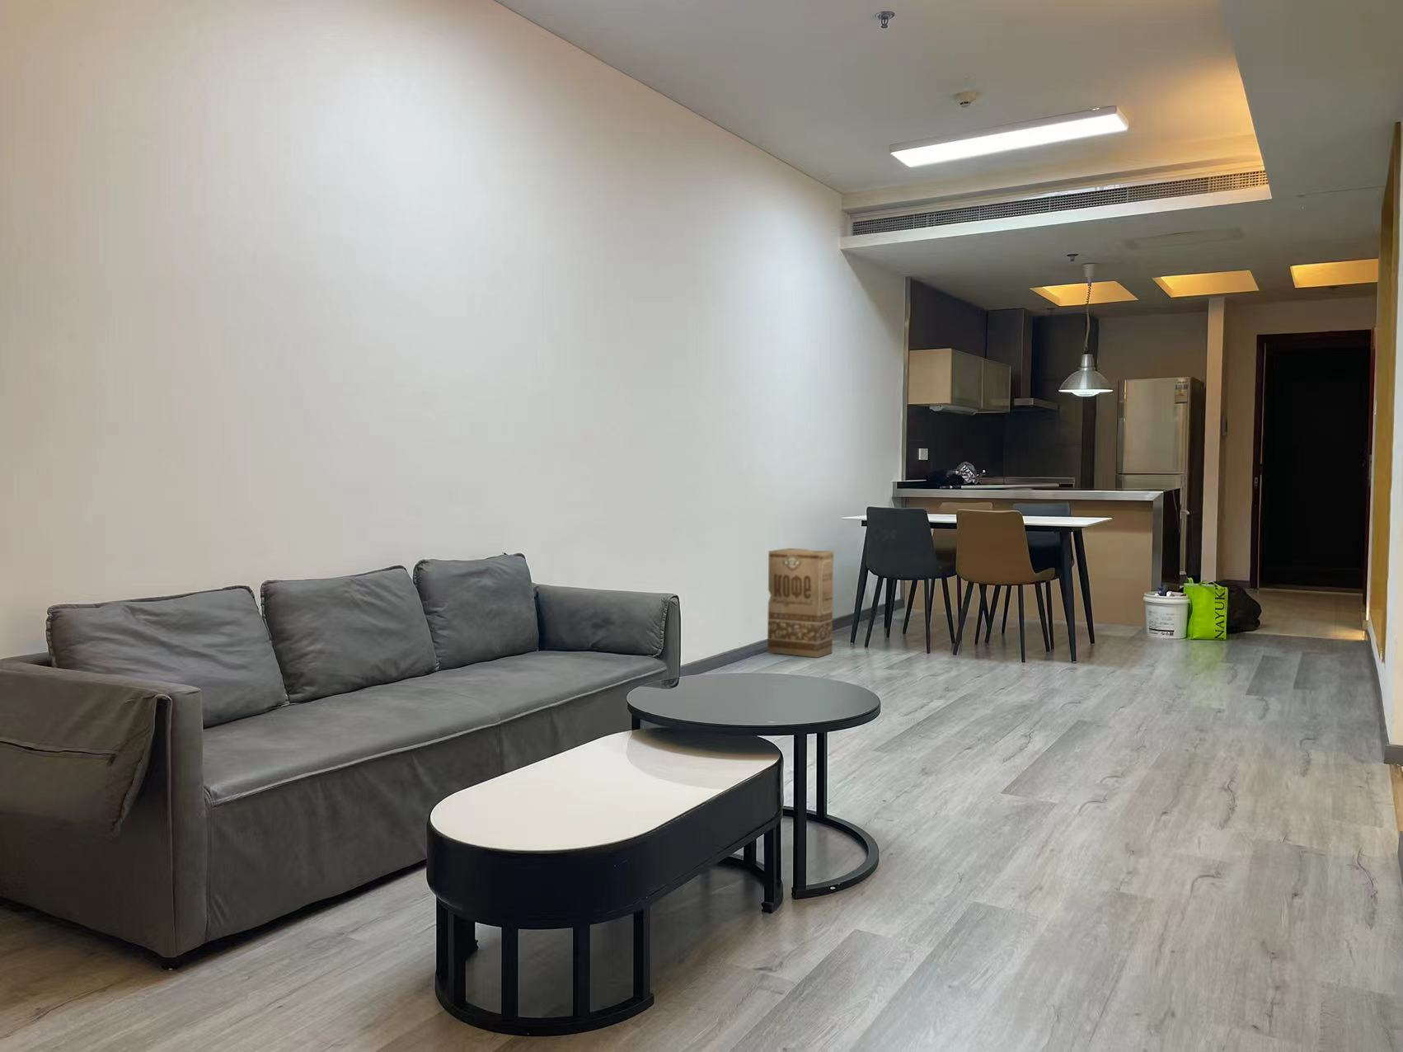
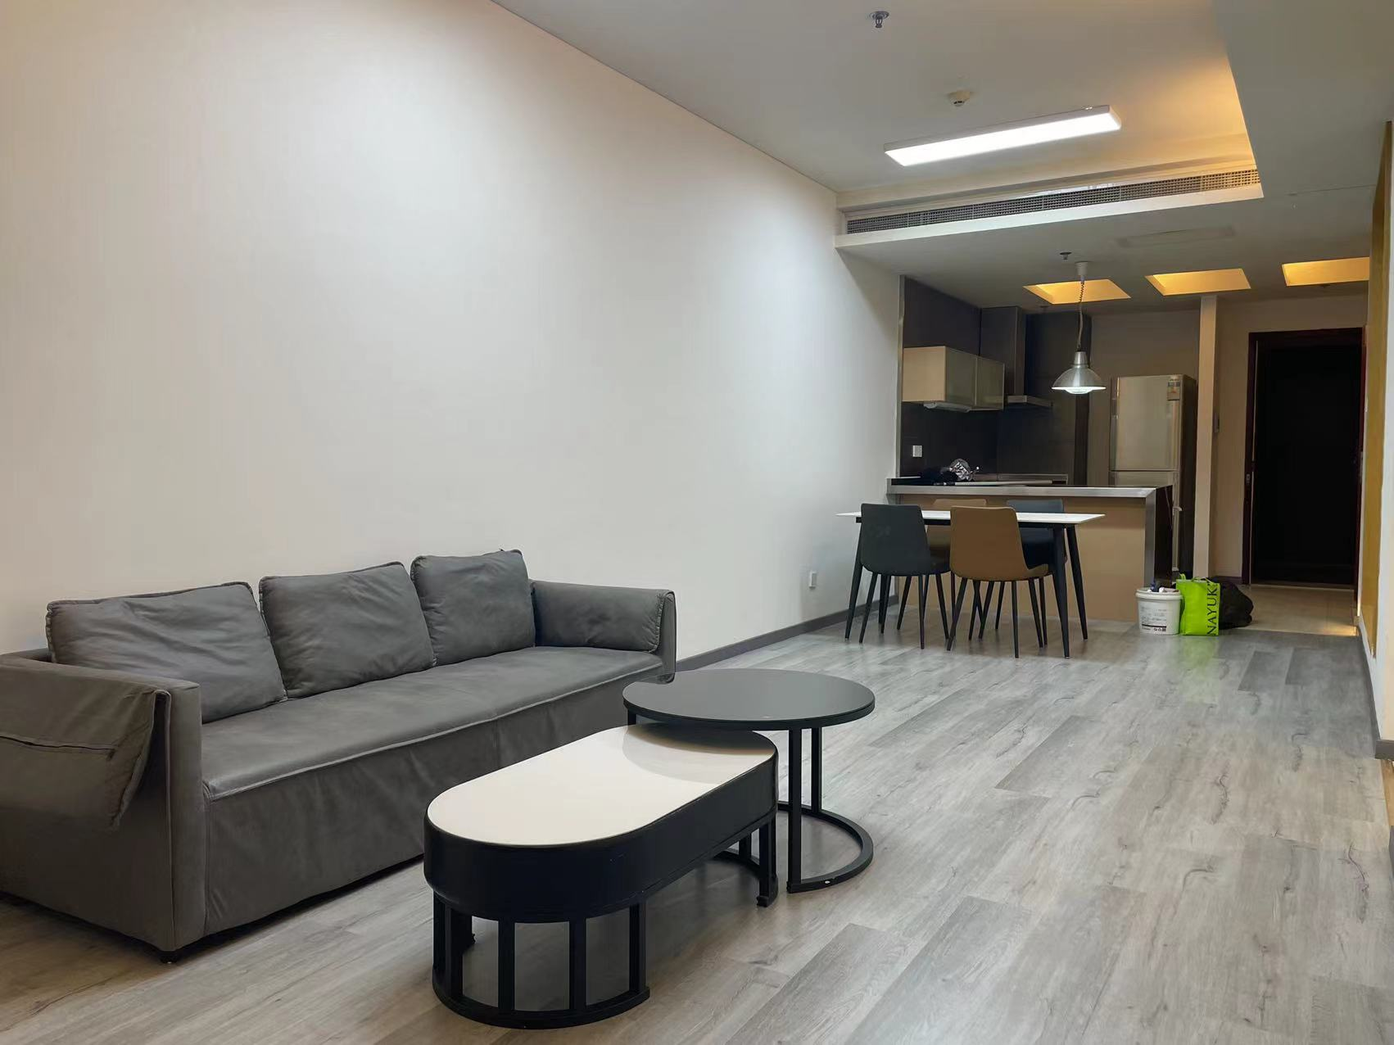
- cardboard box [767,547,834,659]
